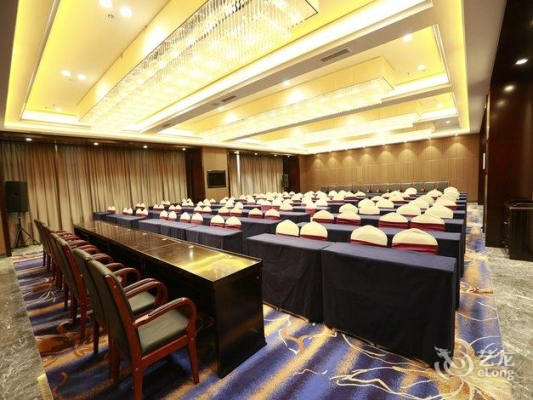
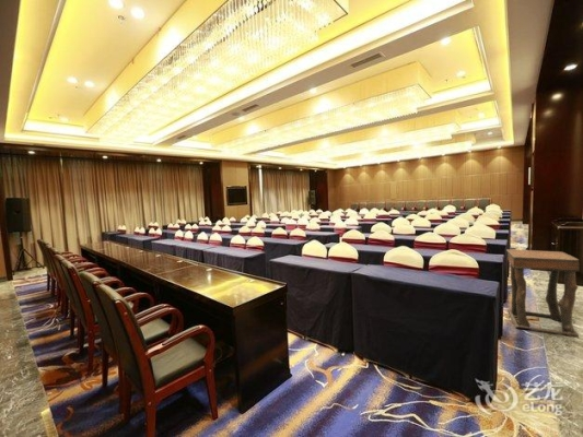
+ side table [505,248,581,339]
